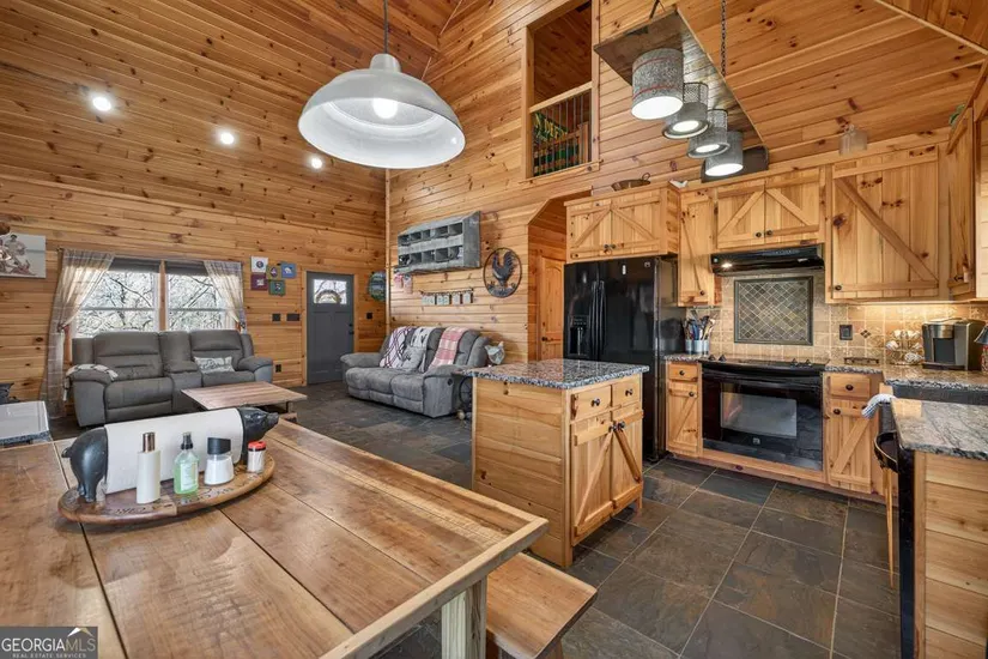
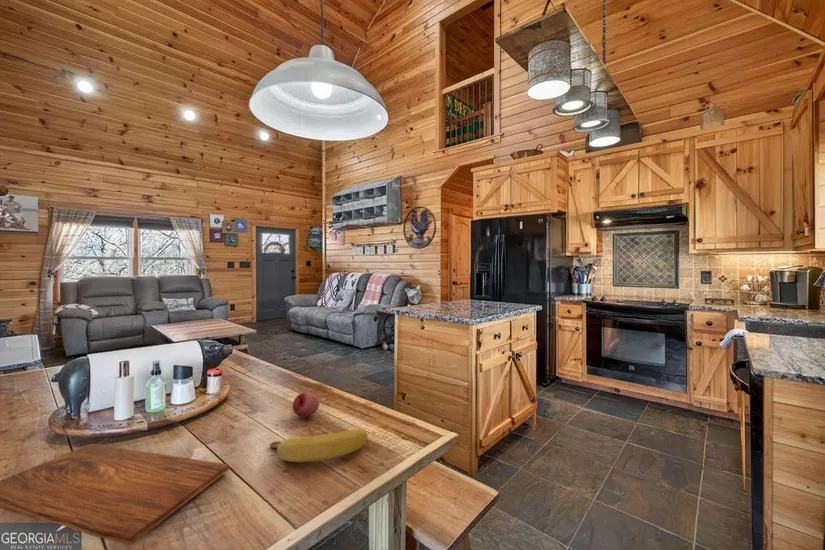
+ fruit [292,391,320,418]
+ banana [268,428,368,463]
+ cutting board [0,443,230,546]
